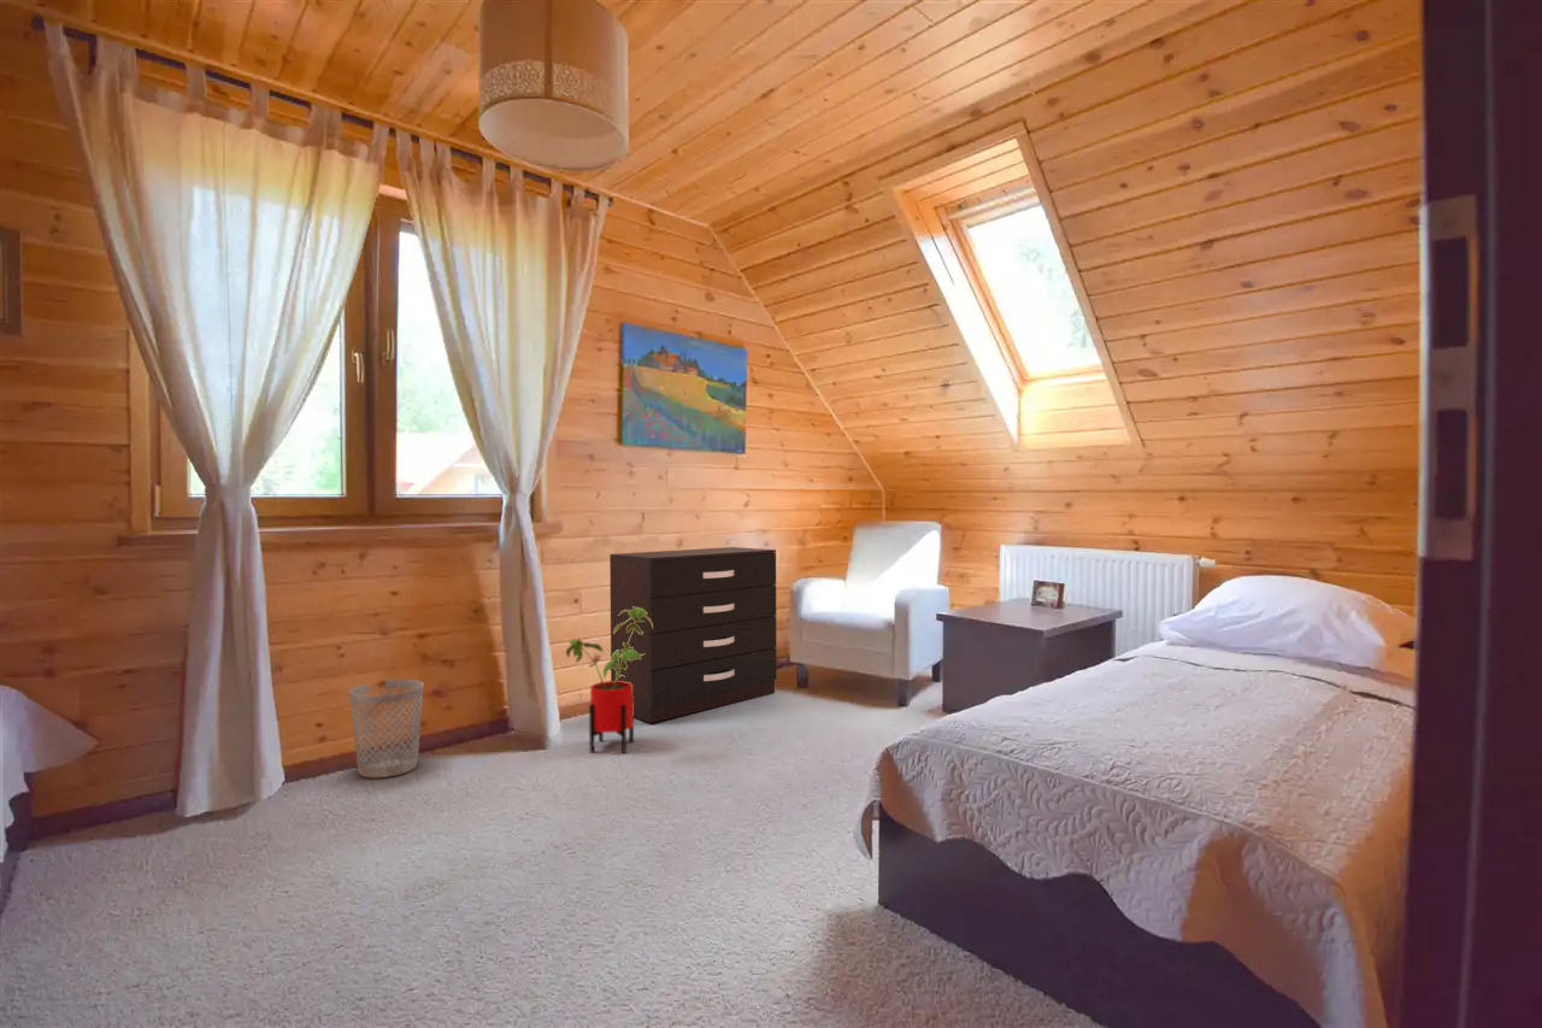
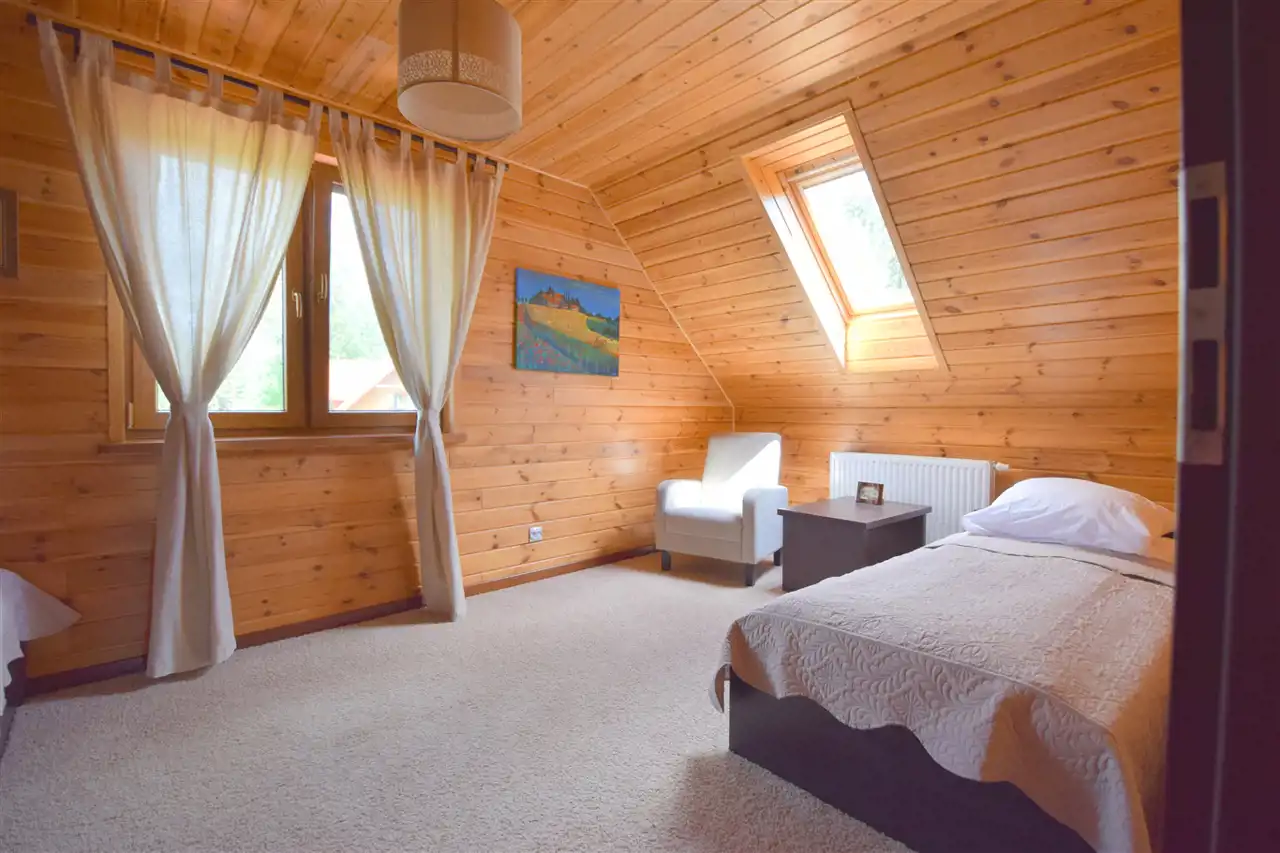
- dresser [608,546,778,724]
- wastebasket [348,679,425,779]
- house plant [565,606,653,754]
